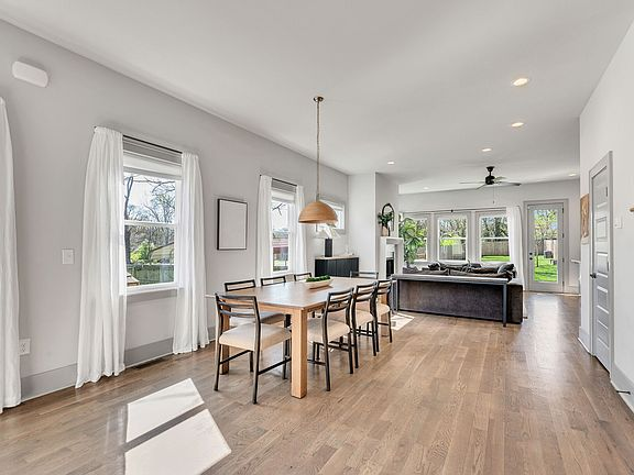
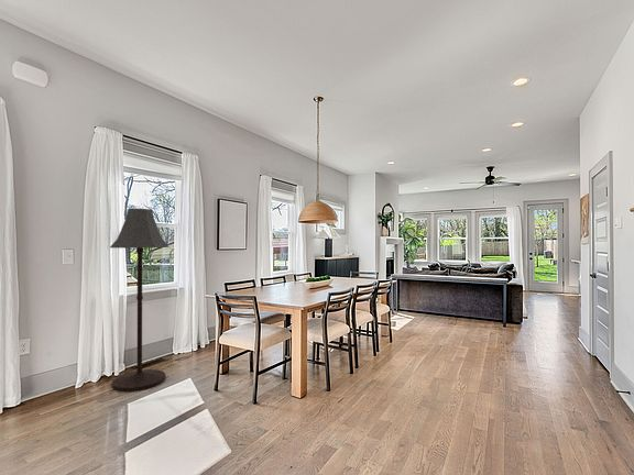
+ floor lamp [109,208,171,393]
